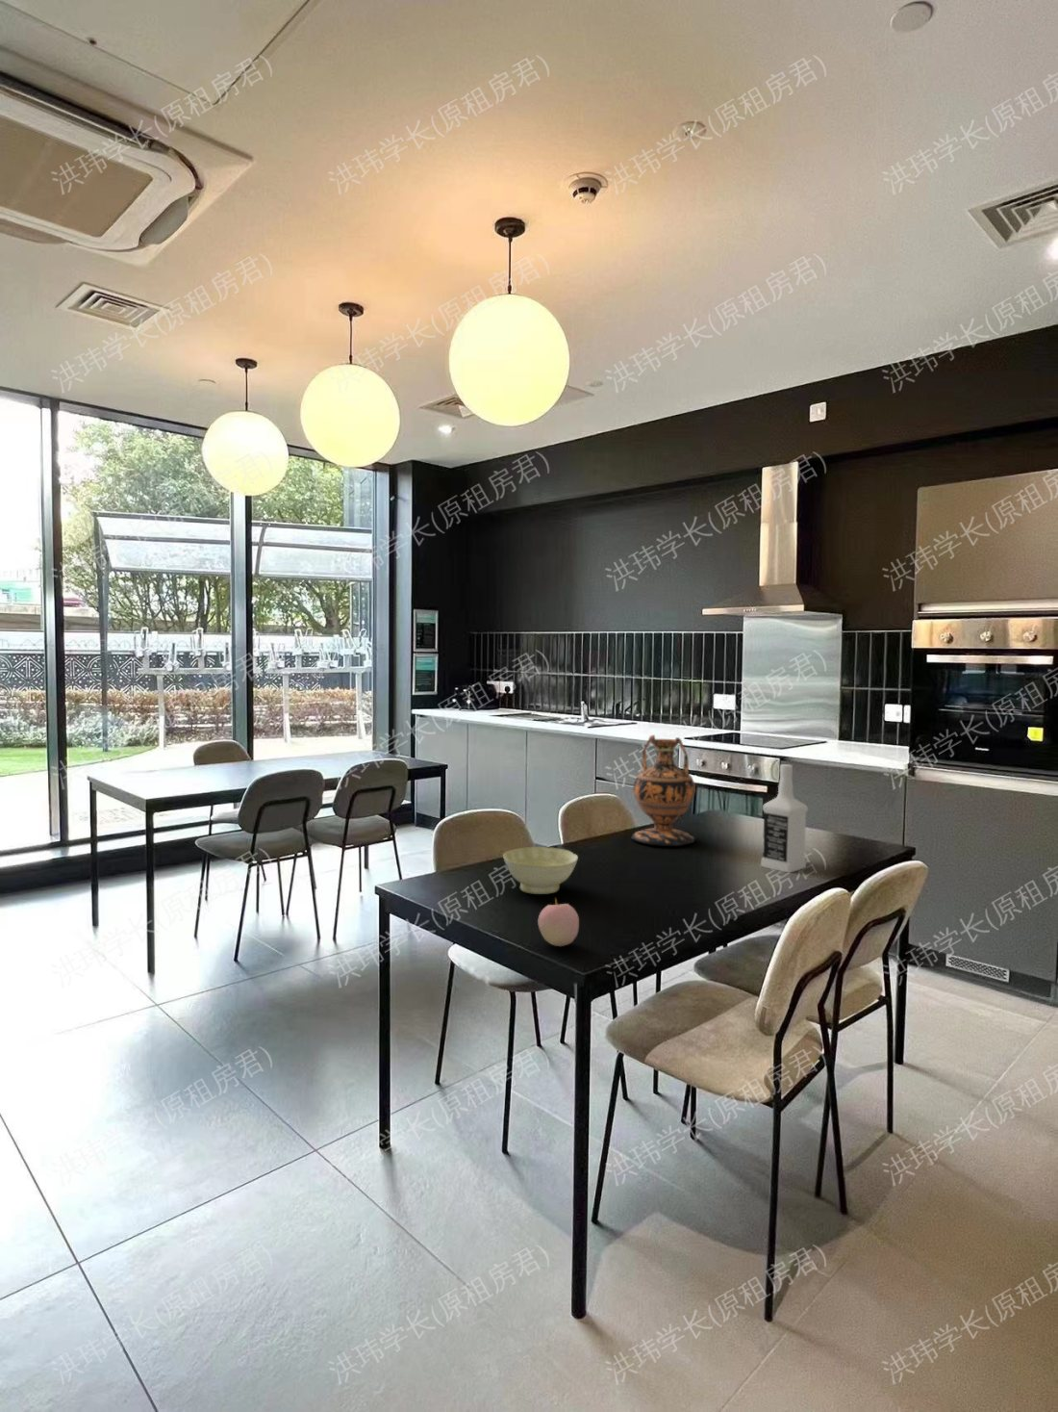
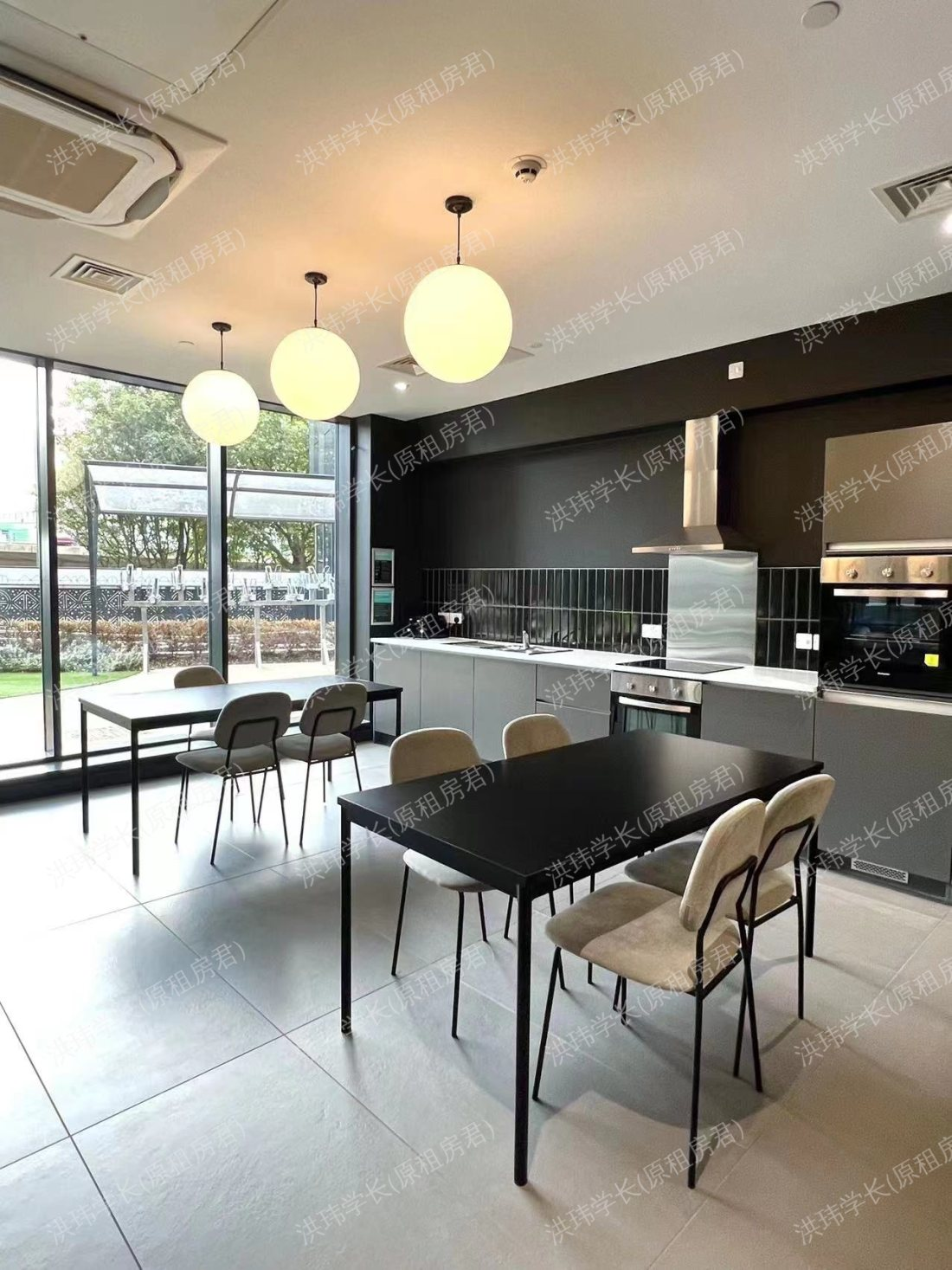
- apple [537,897,580,947]
- vase [630,735,697,847]
- vodka [760,764,809,874]
- bowl [502,846,579,895]
